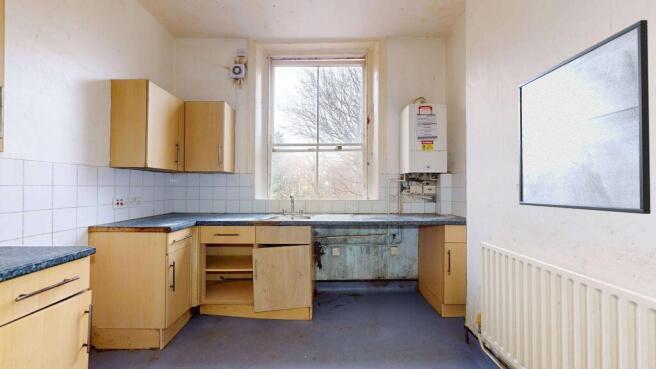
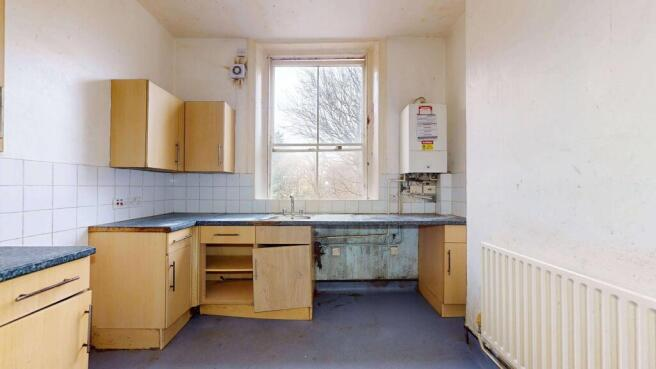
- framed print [517,19,652,215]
